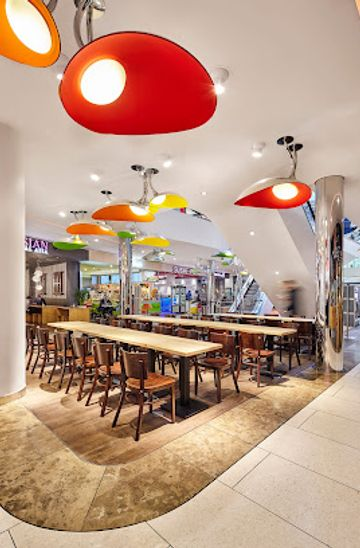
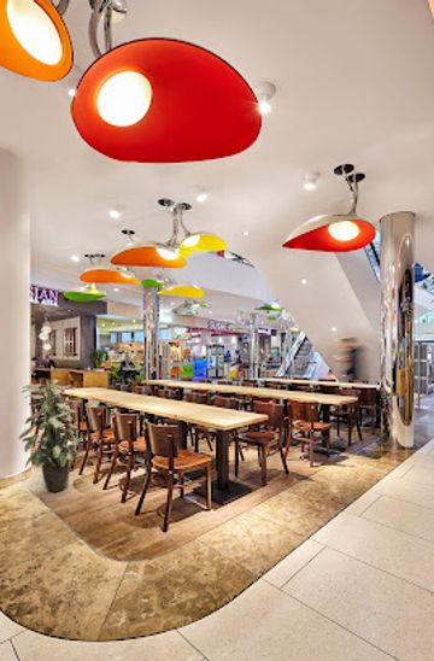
+ indoor plant [18,378,84,493]
